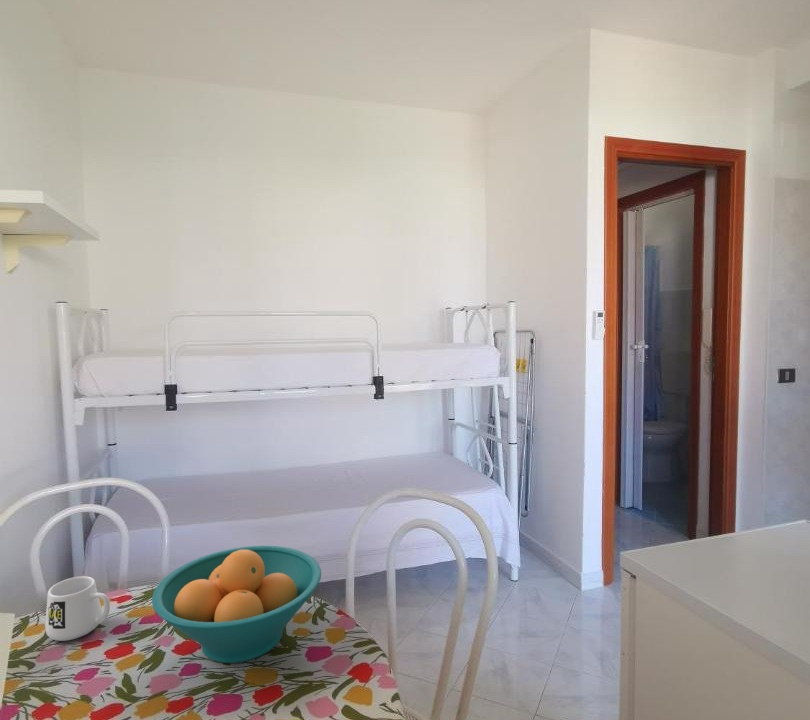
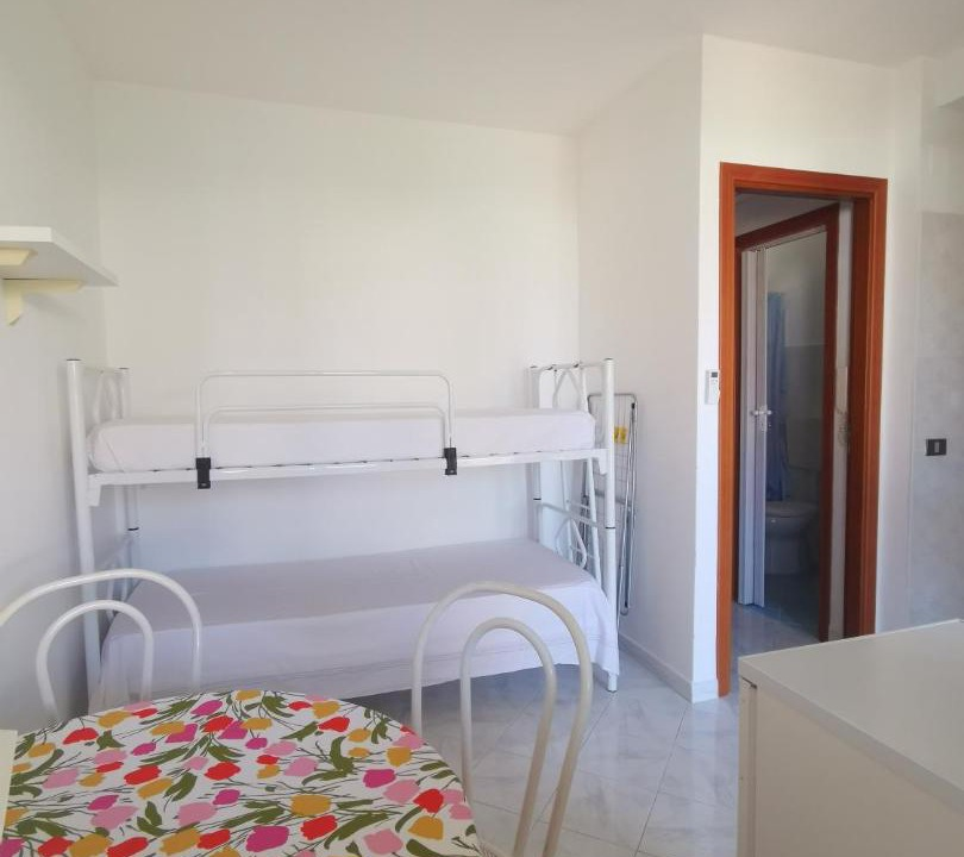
- mug [44,575,111,642]
- fruit bowl [151,545,322,664]
